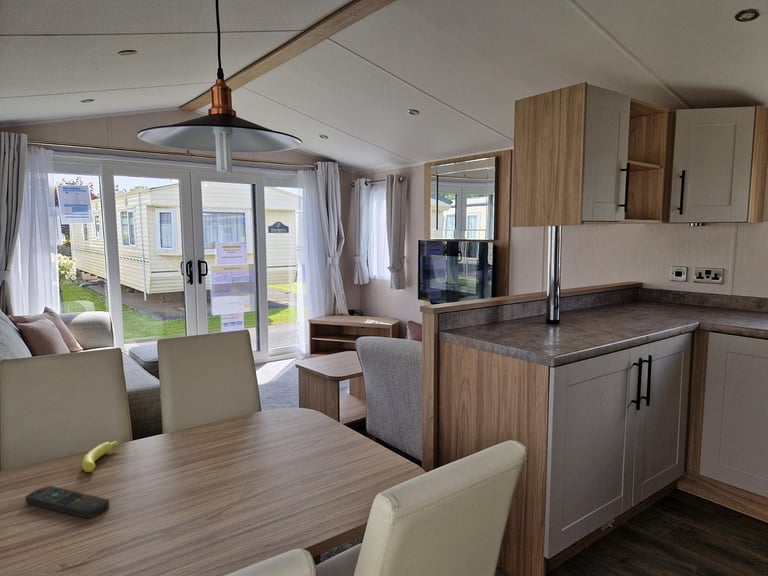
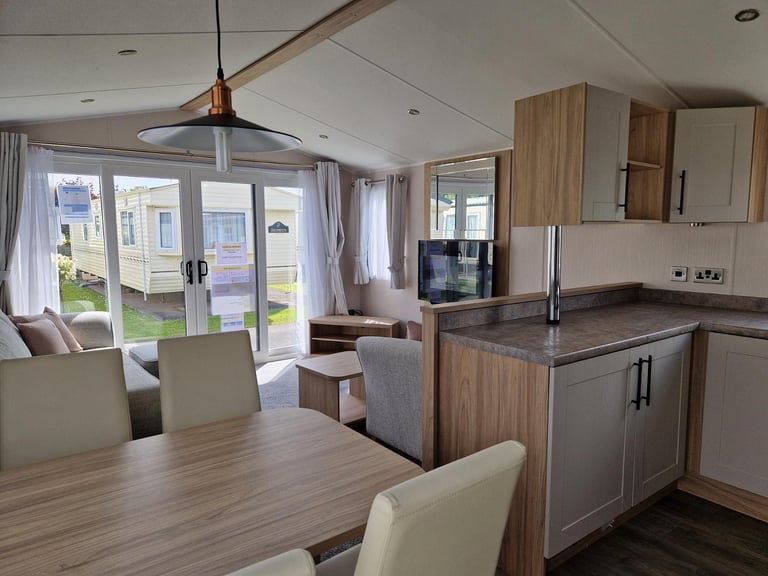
- remote control [24,485,110,519]
- banana [81,440,119,473]
